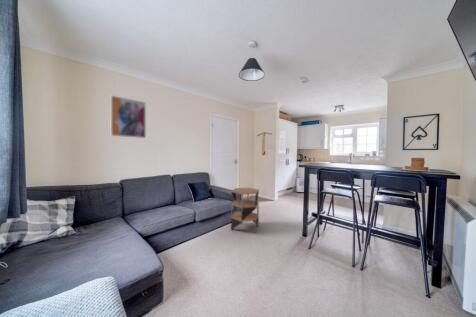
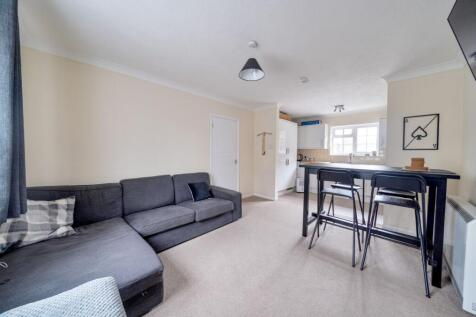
- wall art [109,94,147,139]
- side table [230,187,260,233]
